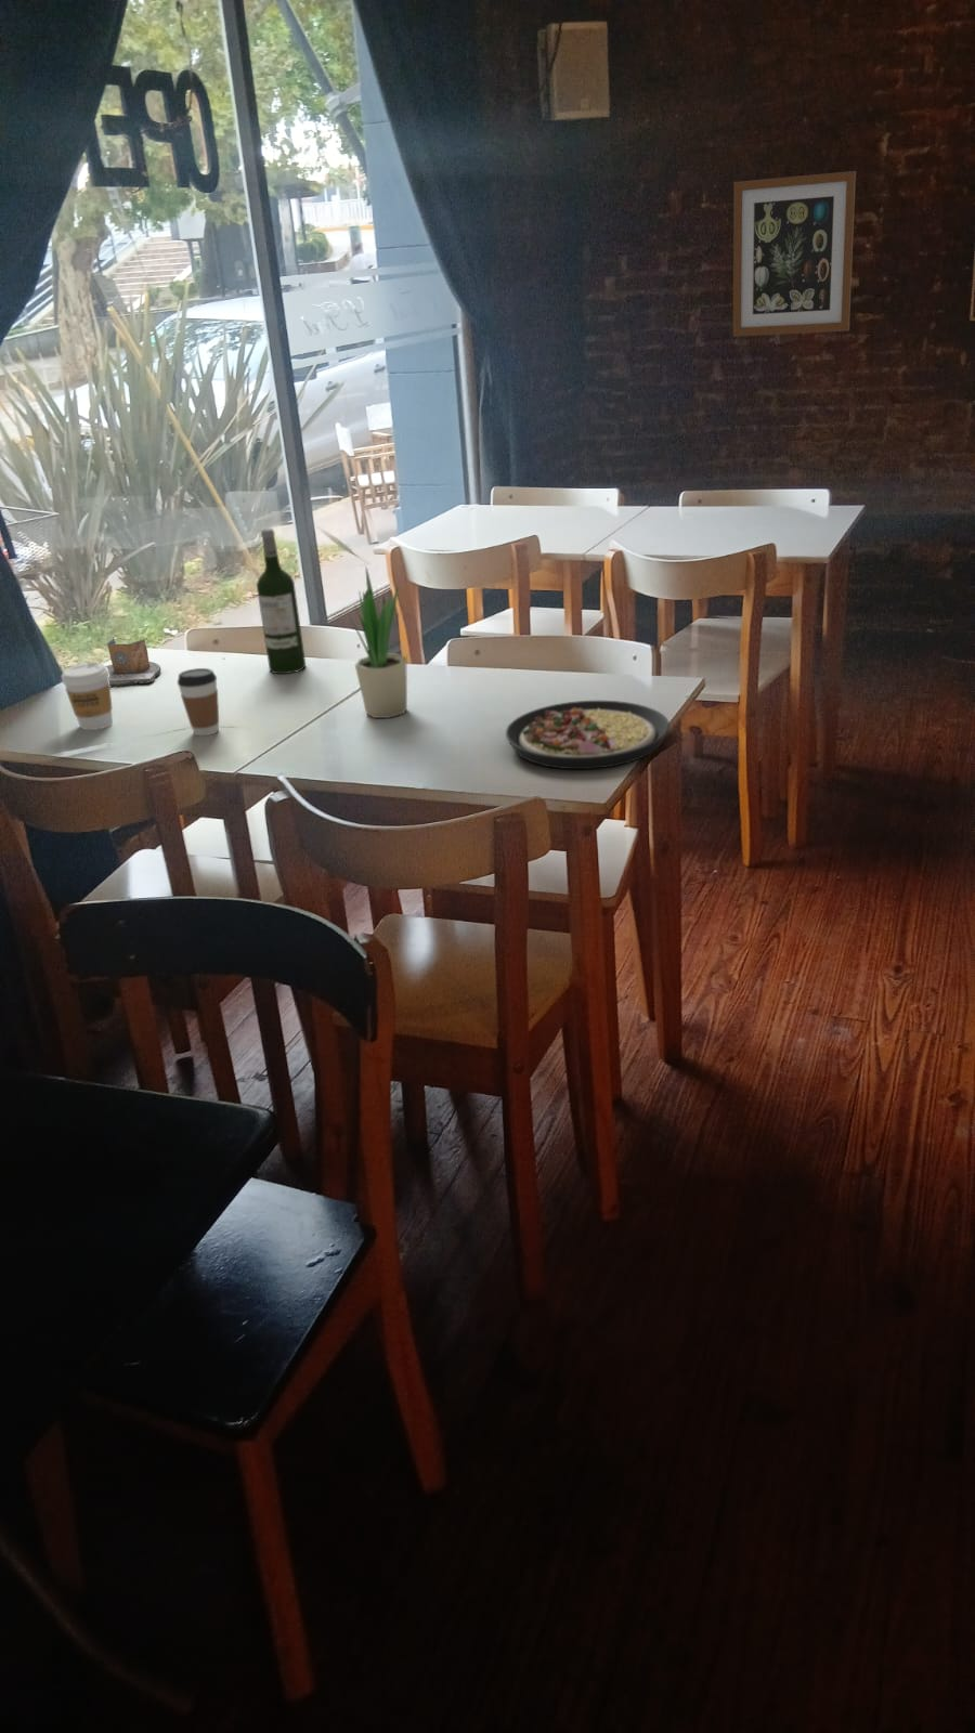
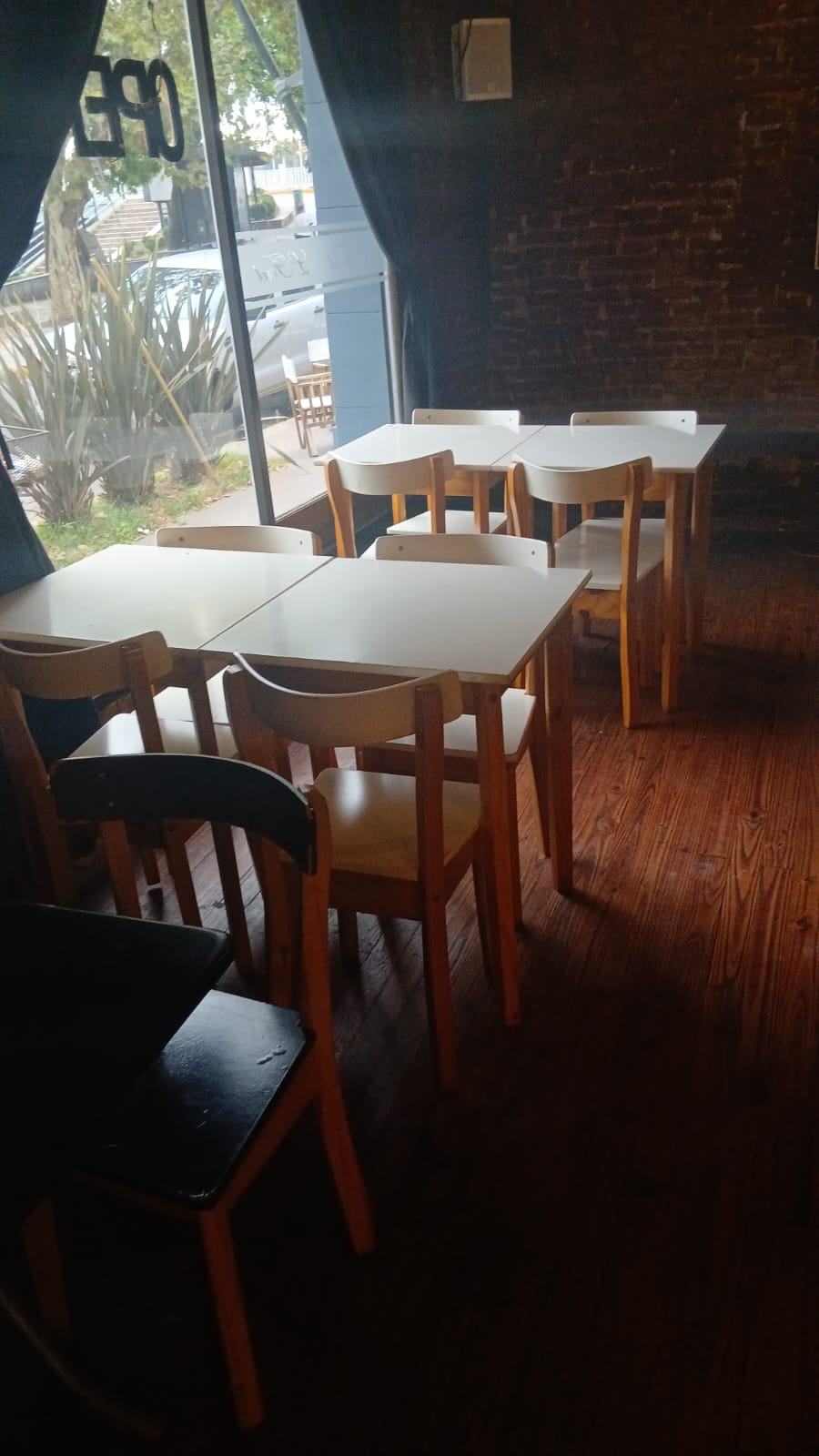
- wall art [732,170,857,338]
- coffee cup [61,662,114,731]
- napkin holder [105,637,162,688]
- coffee cup [176,668,220,737]
- wine bottle [256,527,307,675]
- plate [505,700,670,770]
- potted plant [348,567,408,719]
